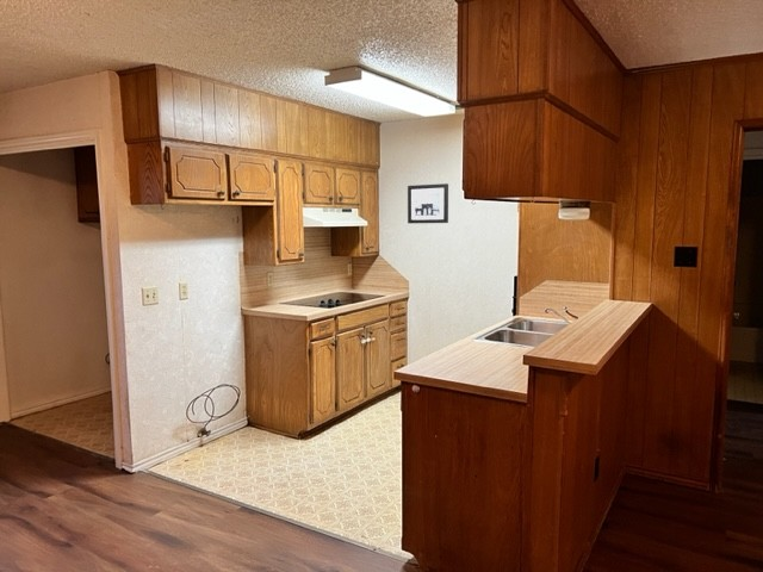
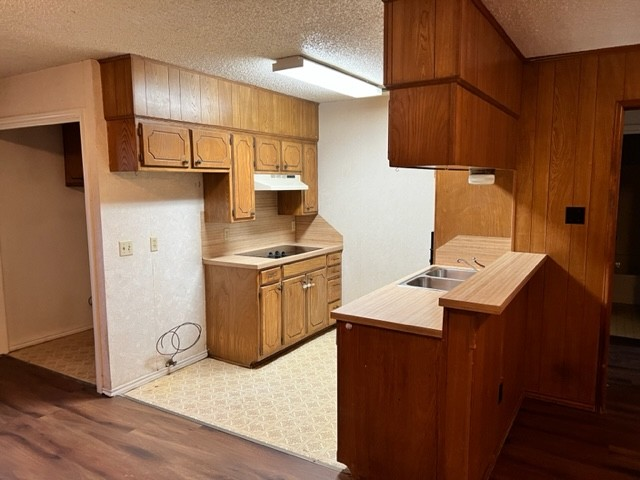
- wall art [407,182,449,224]
